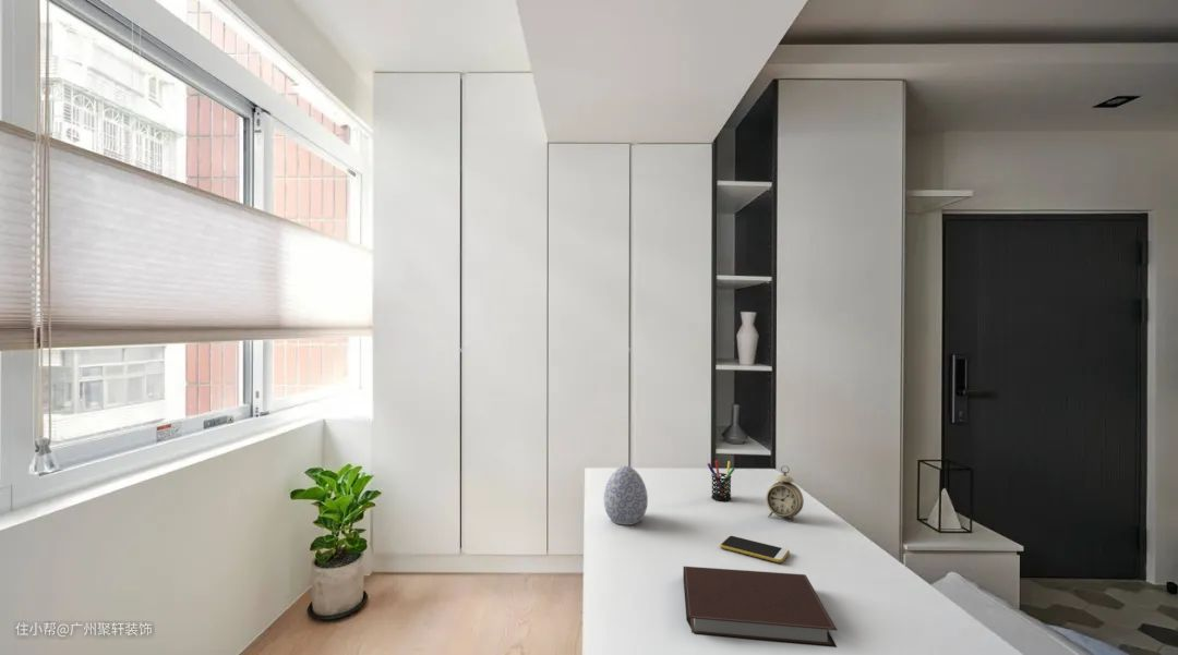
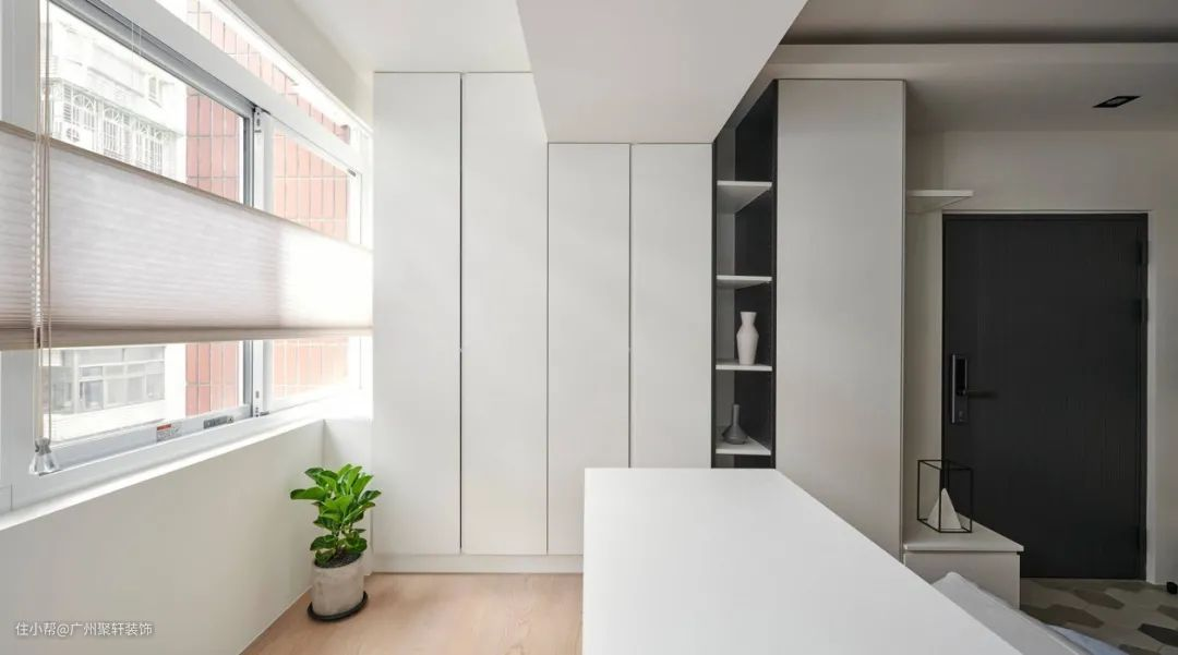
- alarm clock [765,464,805,524]
- pen holder [707,460,735,502]
- notebook [682,566,838,648]
- smartphone [719,535,791,563]
- decorative egg [603,465,649,526]
